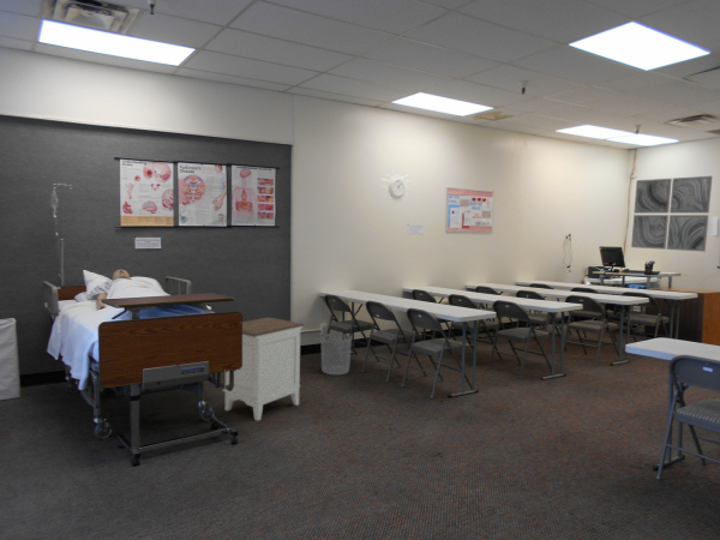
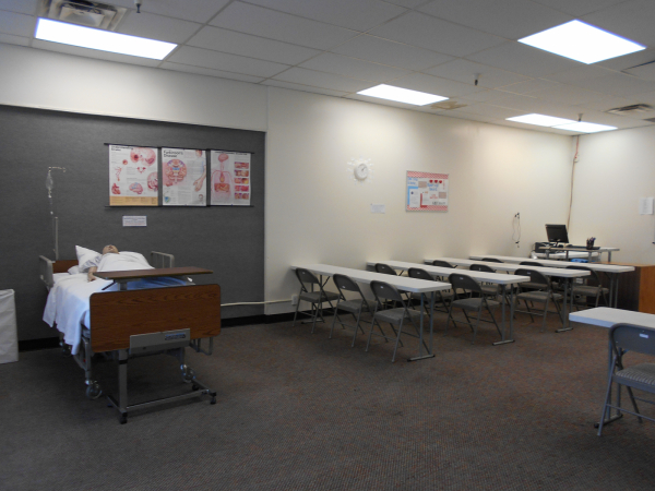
- waste bin [320,332,353,376]
- nightstand [221,316,305,422]
- wall art [630,175,714,253]
